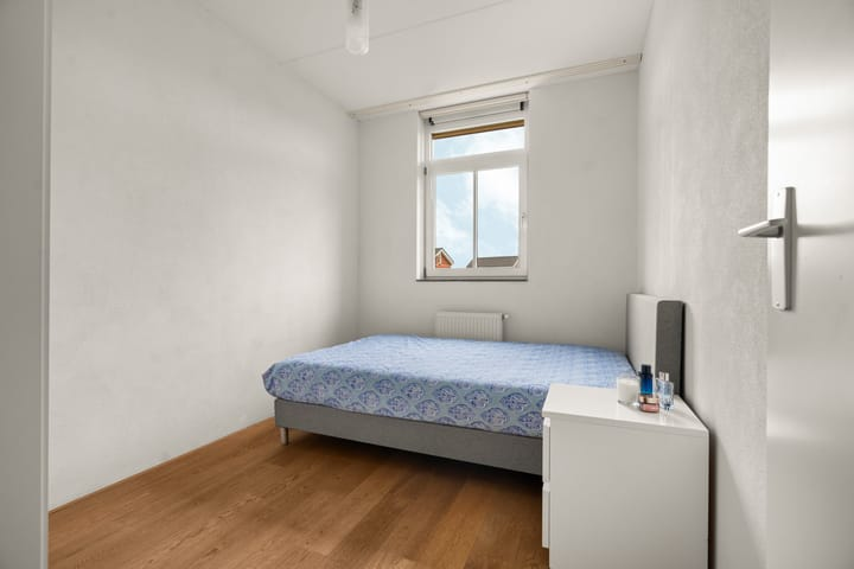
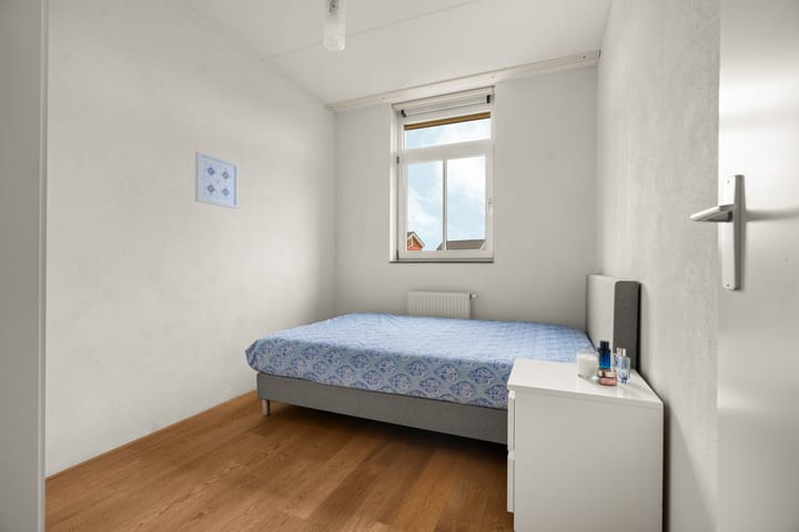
+ wall art [194,150,240,209]
